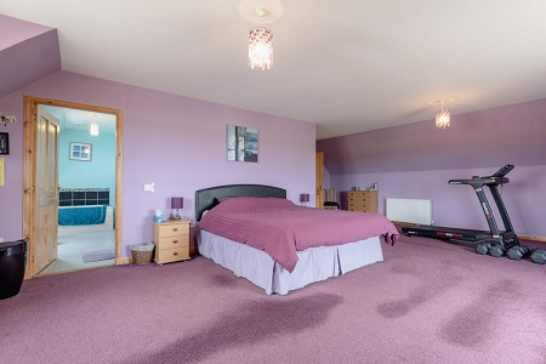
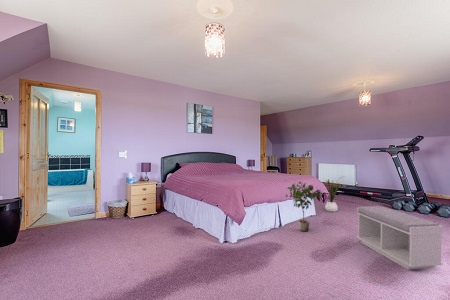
+ bench [356,205,444,270]
+ potted plant [285,181,324,233]
+ house plant [323,176,346,212]
